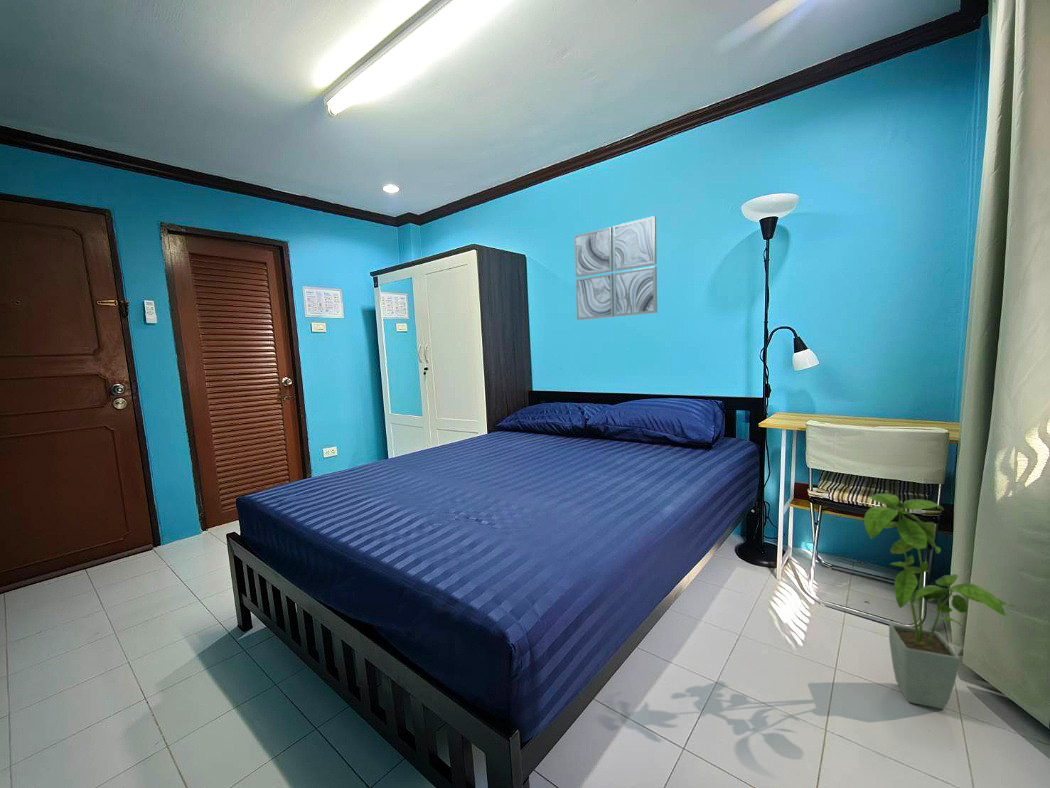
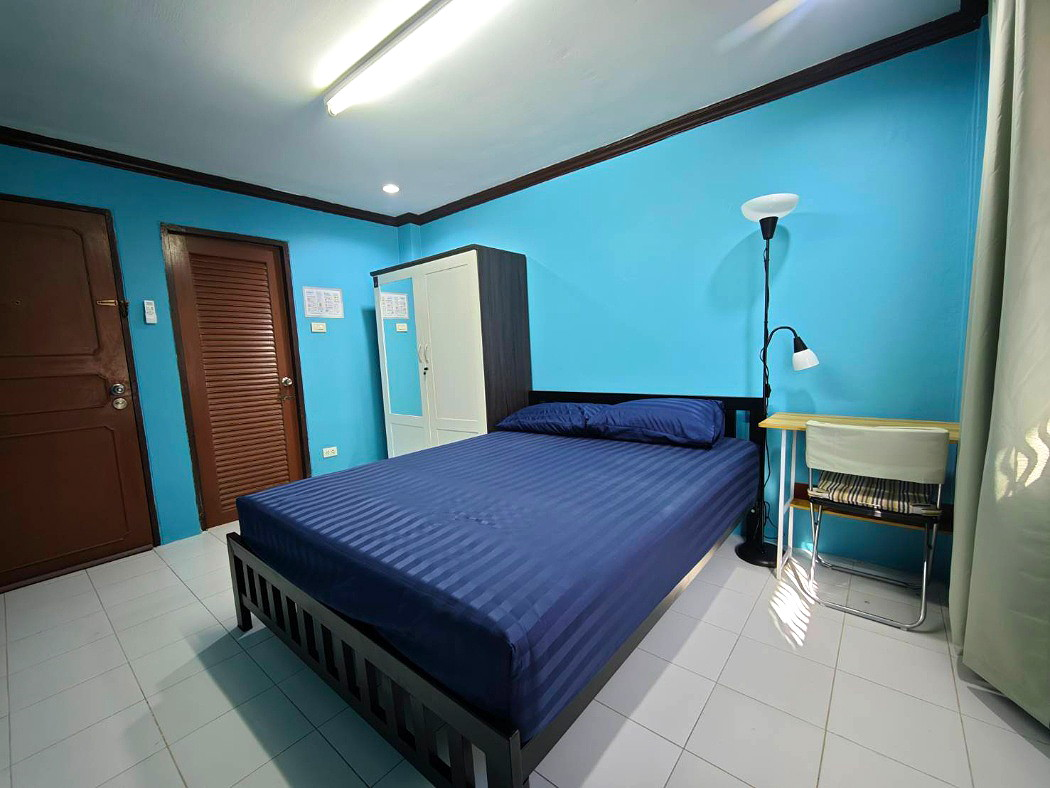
- wall art [573,215,658,321]
- house plant [863,492,1014,710]
